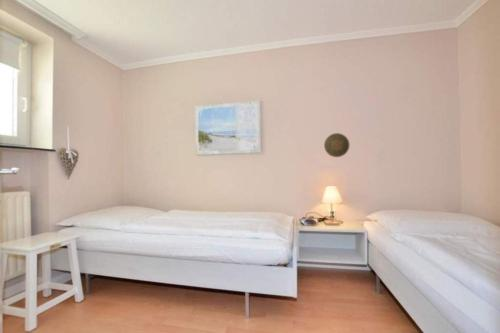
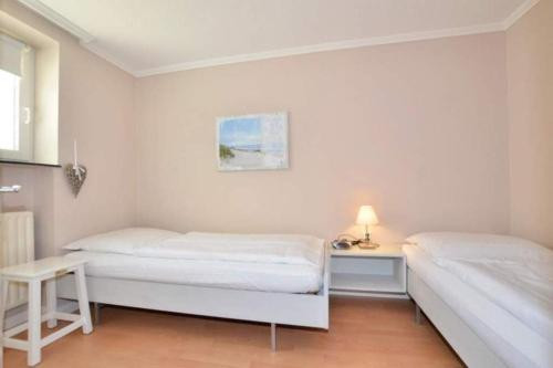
- decorative plate [323,132,350,158]
